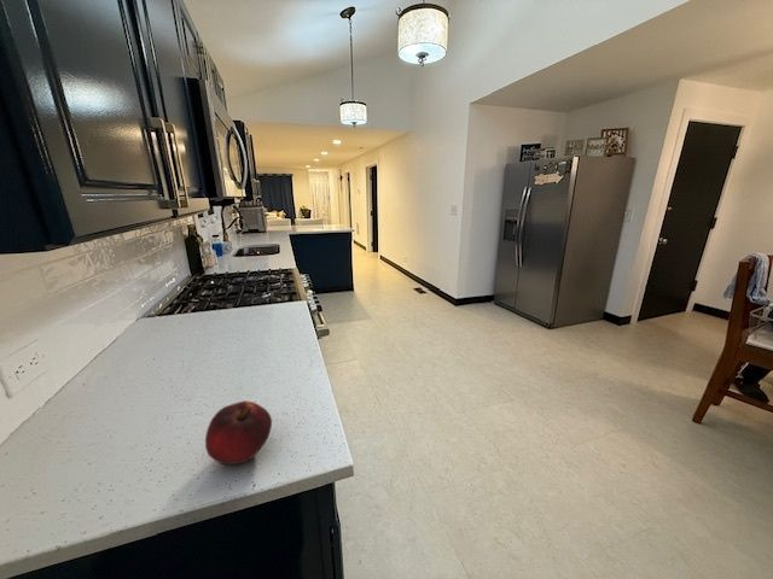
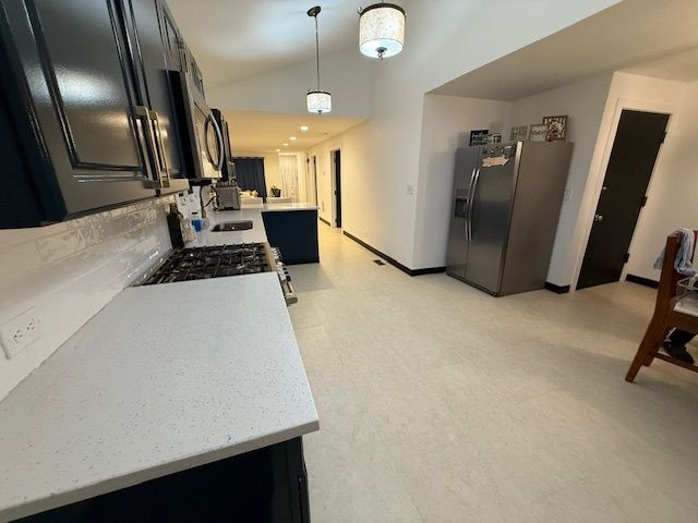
- fruit [204,399,273,466]
